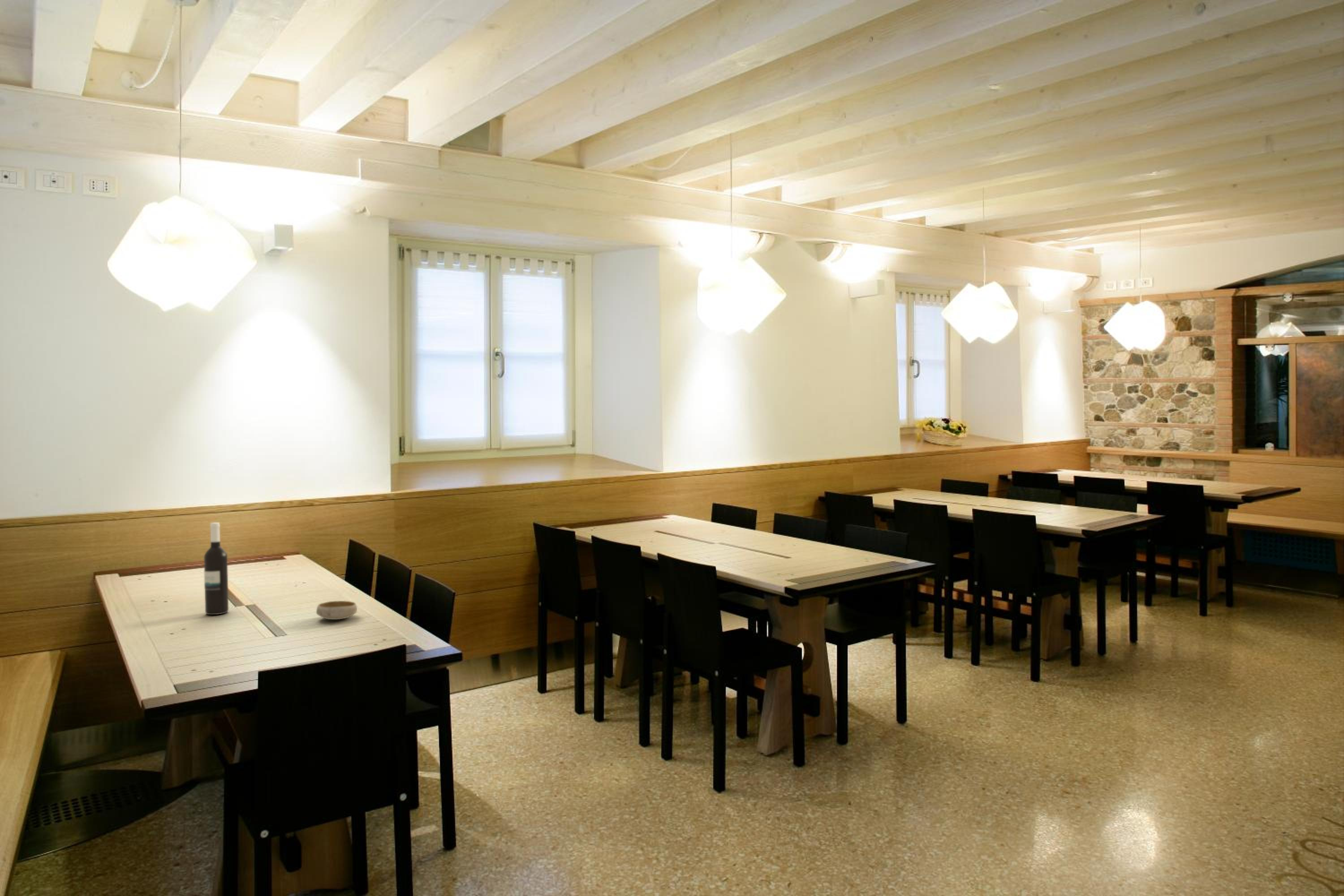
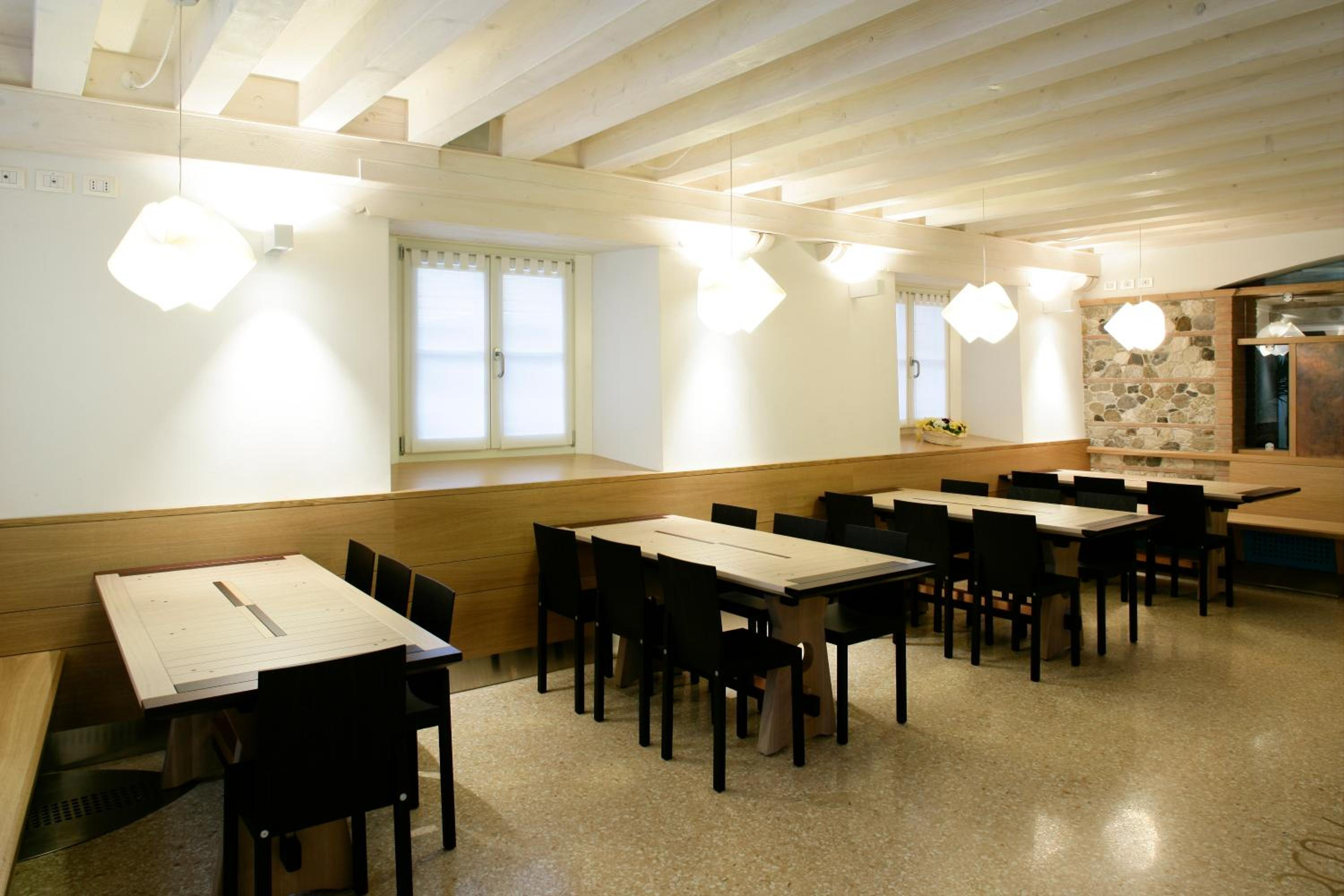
- bowl [316,600,358,620]
- wine bottle [203,522,229,616]
